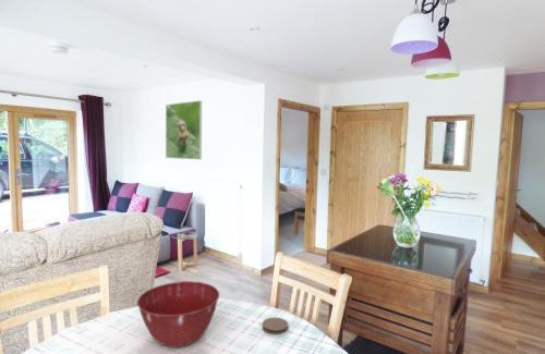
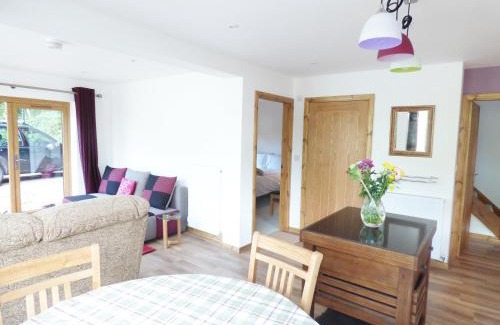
- coaster [262,316,289,335]
- mixing bowl [136,280,220,349]
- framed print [165,99,203,160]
